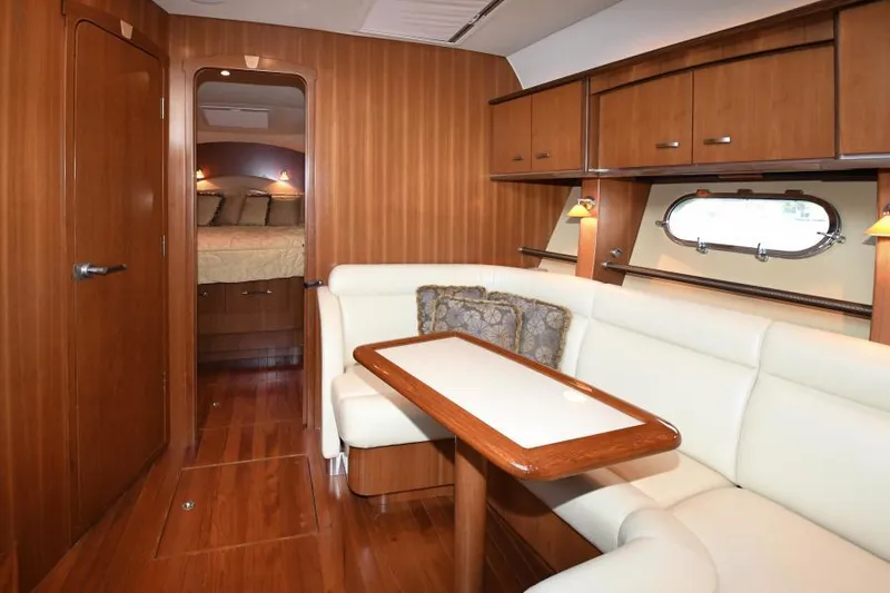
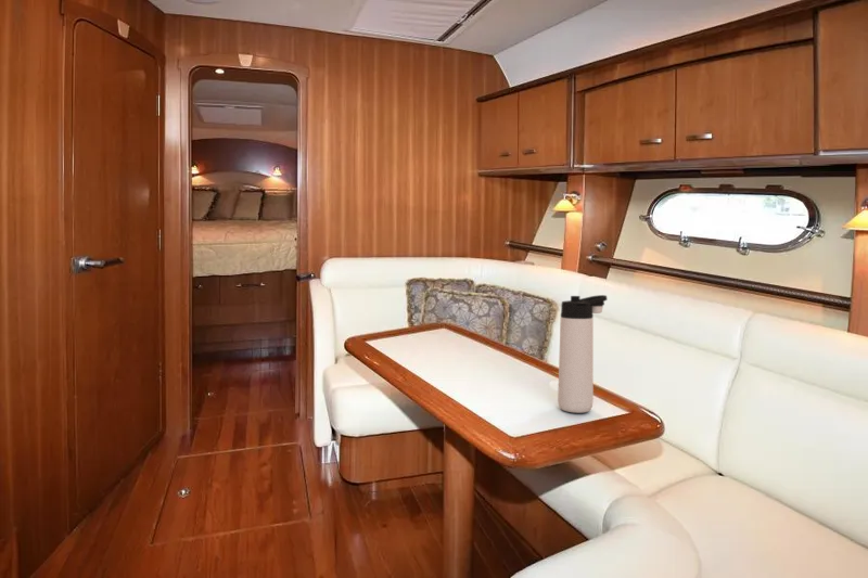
+ thermos bottle [557,294,609,414]
